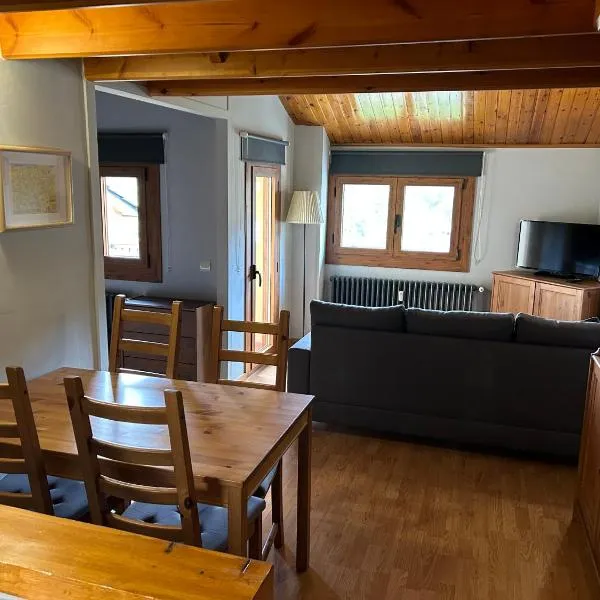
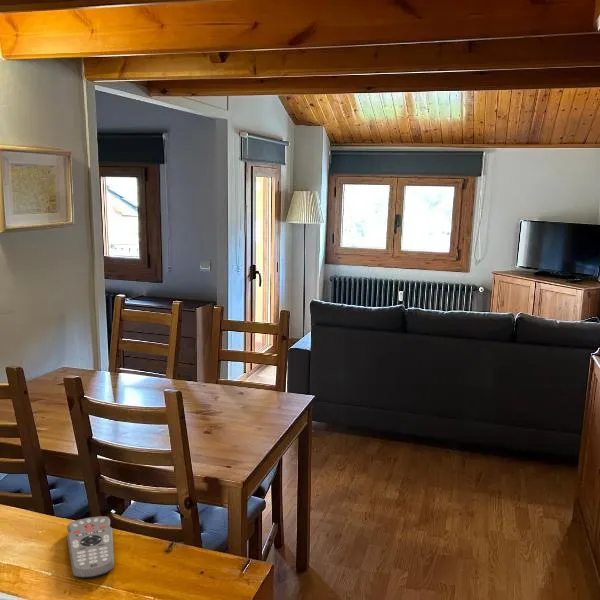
+ remote control [66,515,115,579]
